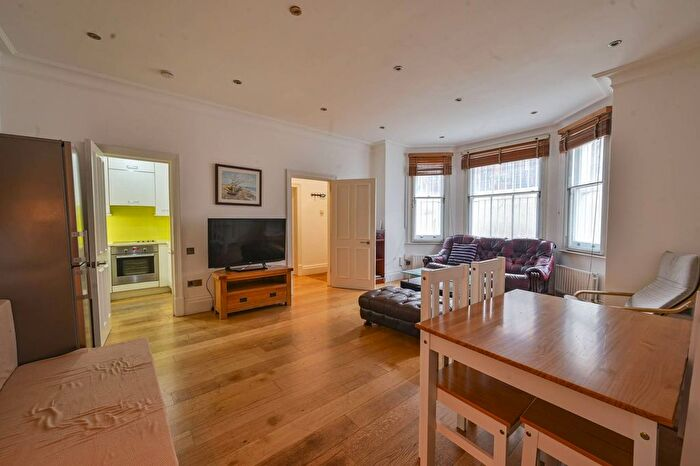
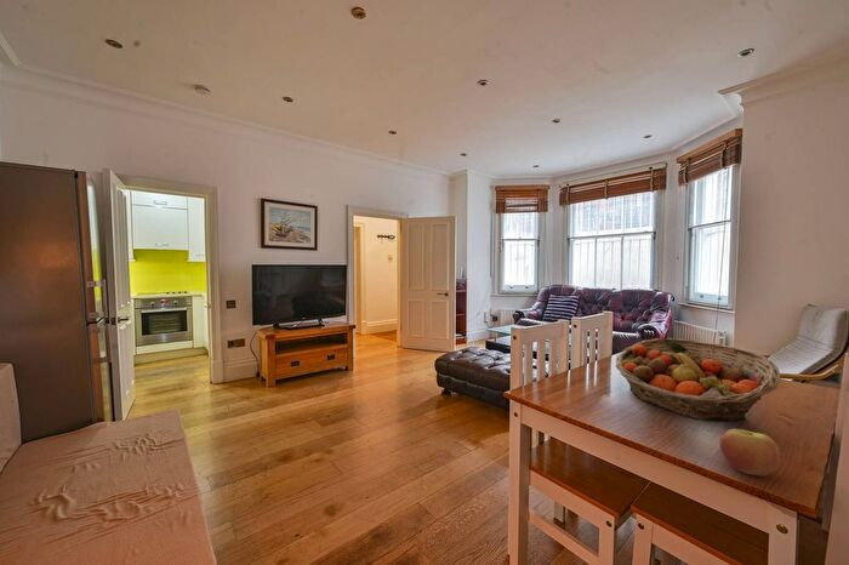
+ apple [719,428,781,478]
+ fruit basket [614,337,781,423]
